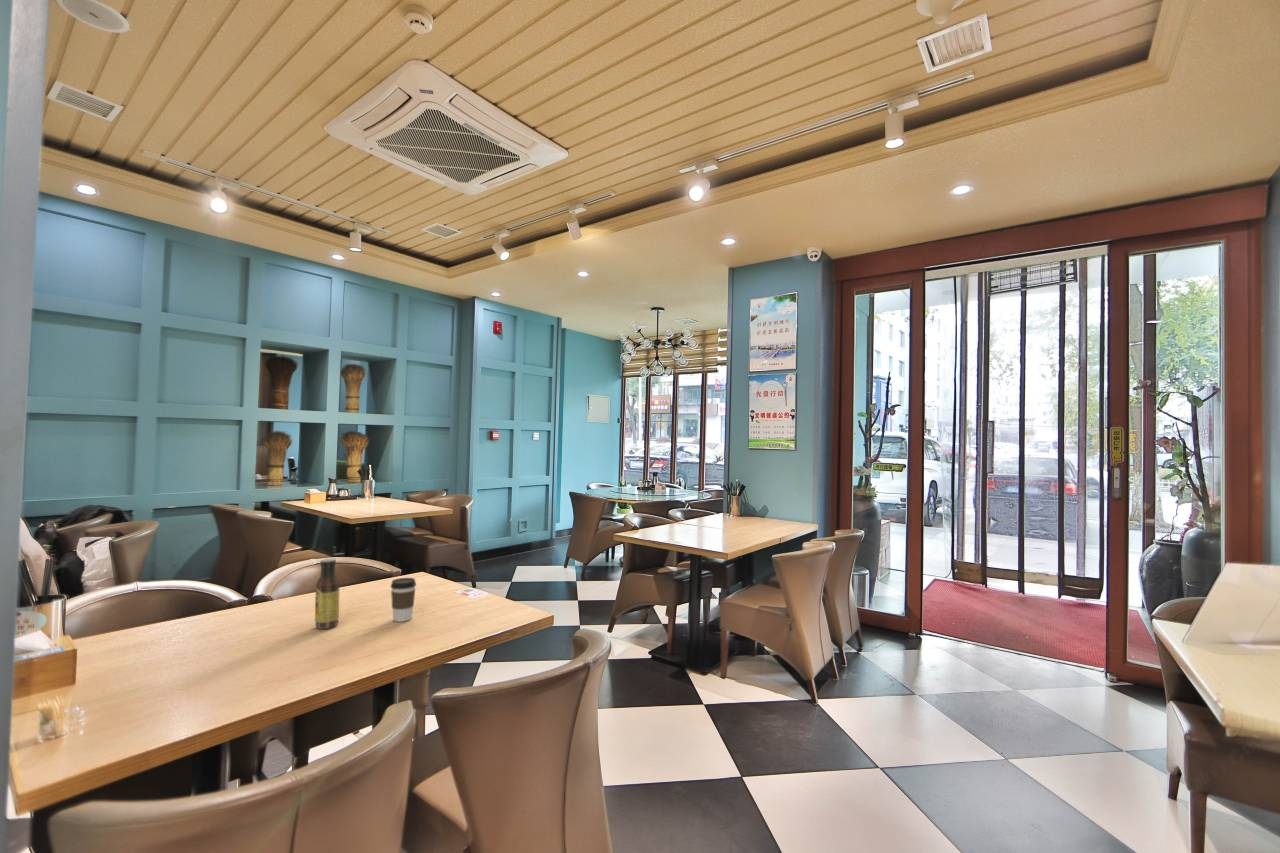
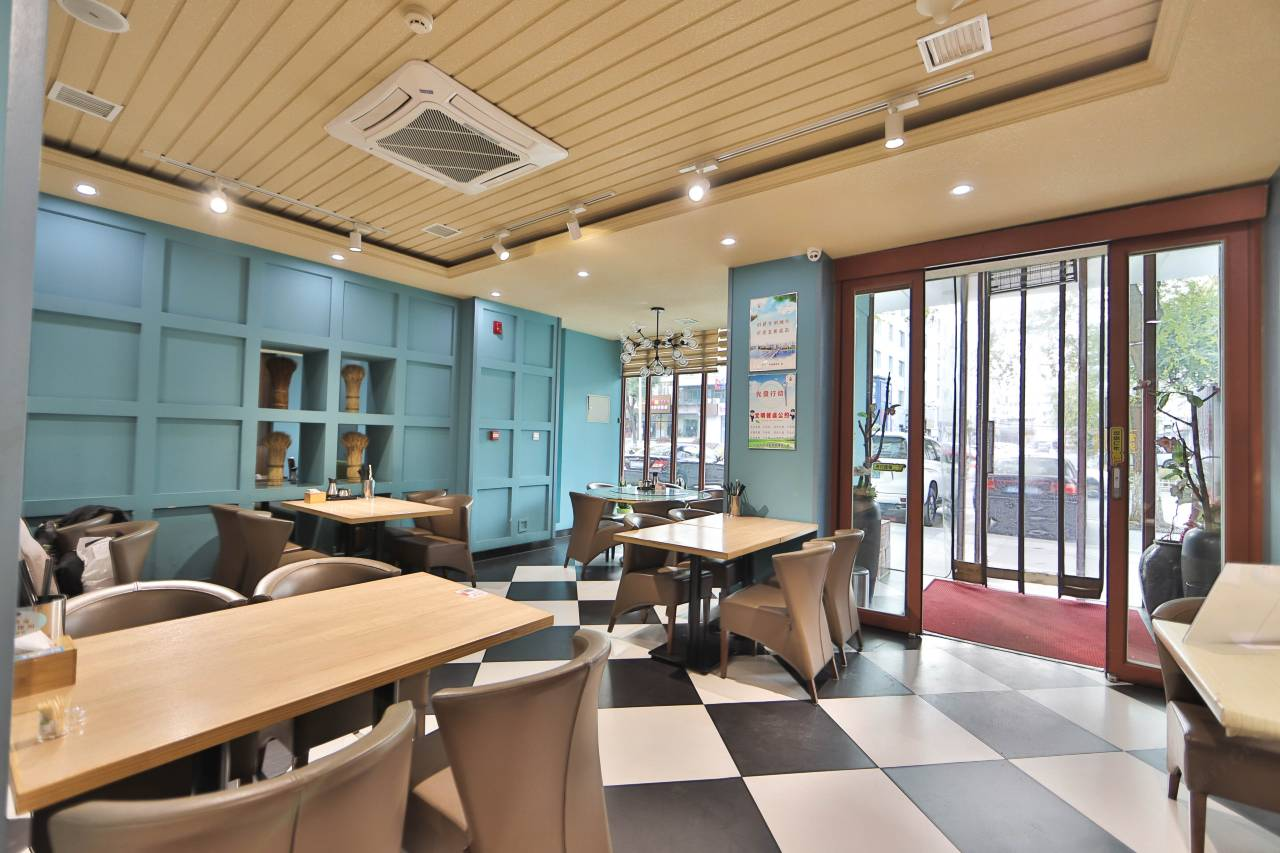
- coffee cup [390,577,417,623]
- sauce bottle [314,558,340,630]
